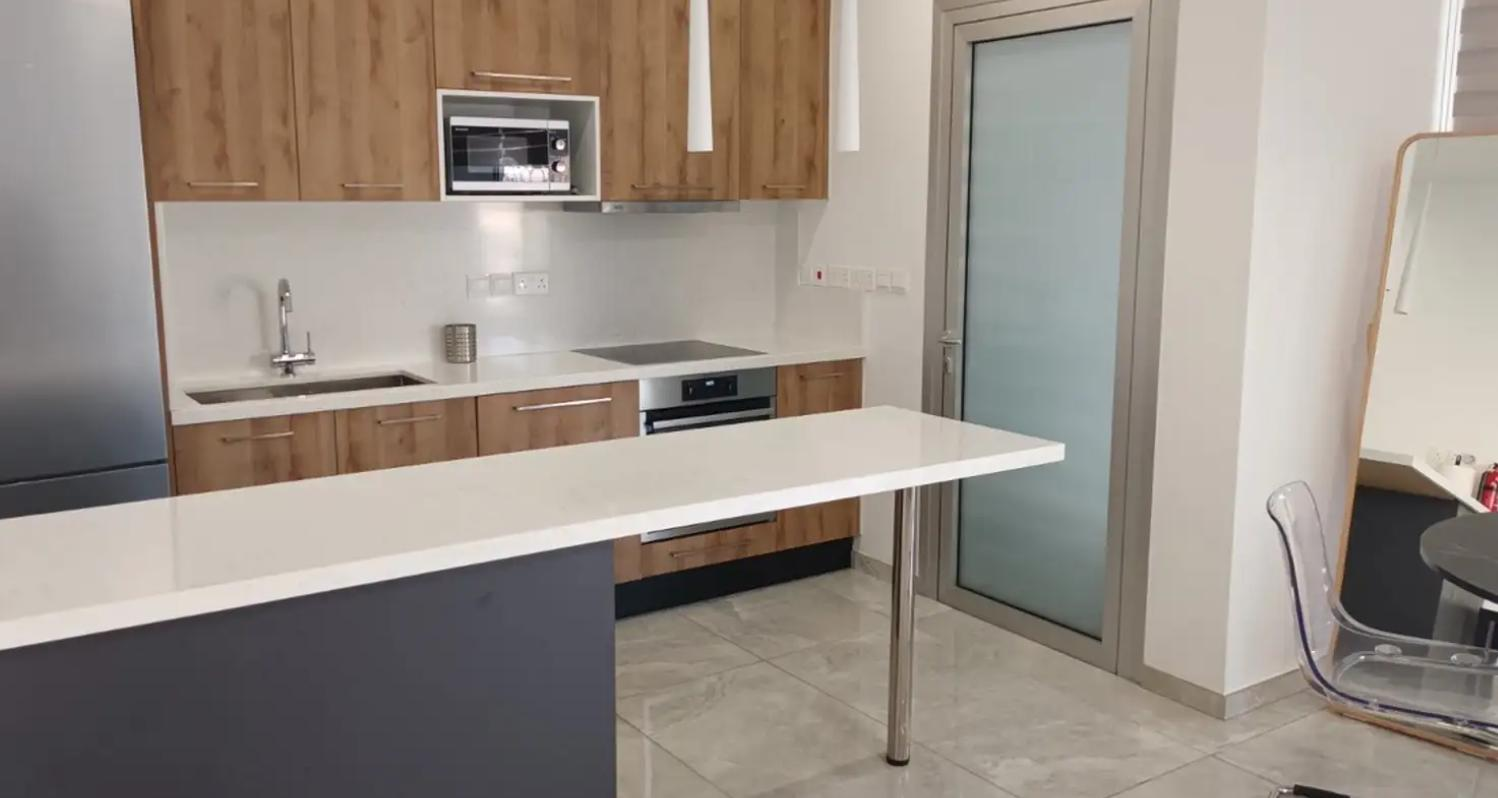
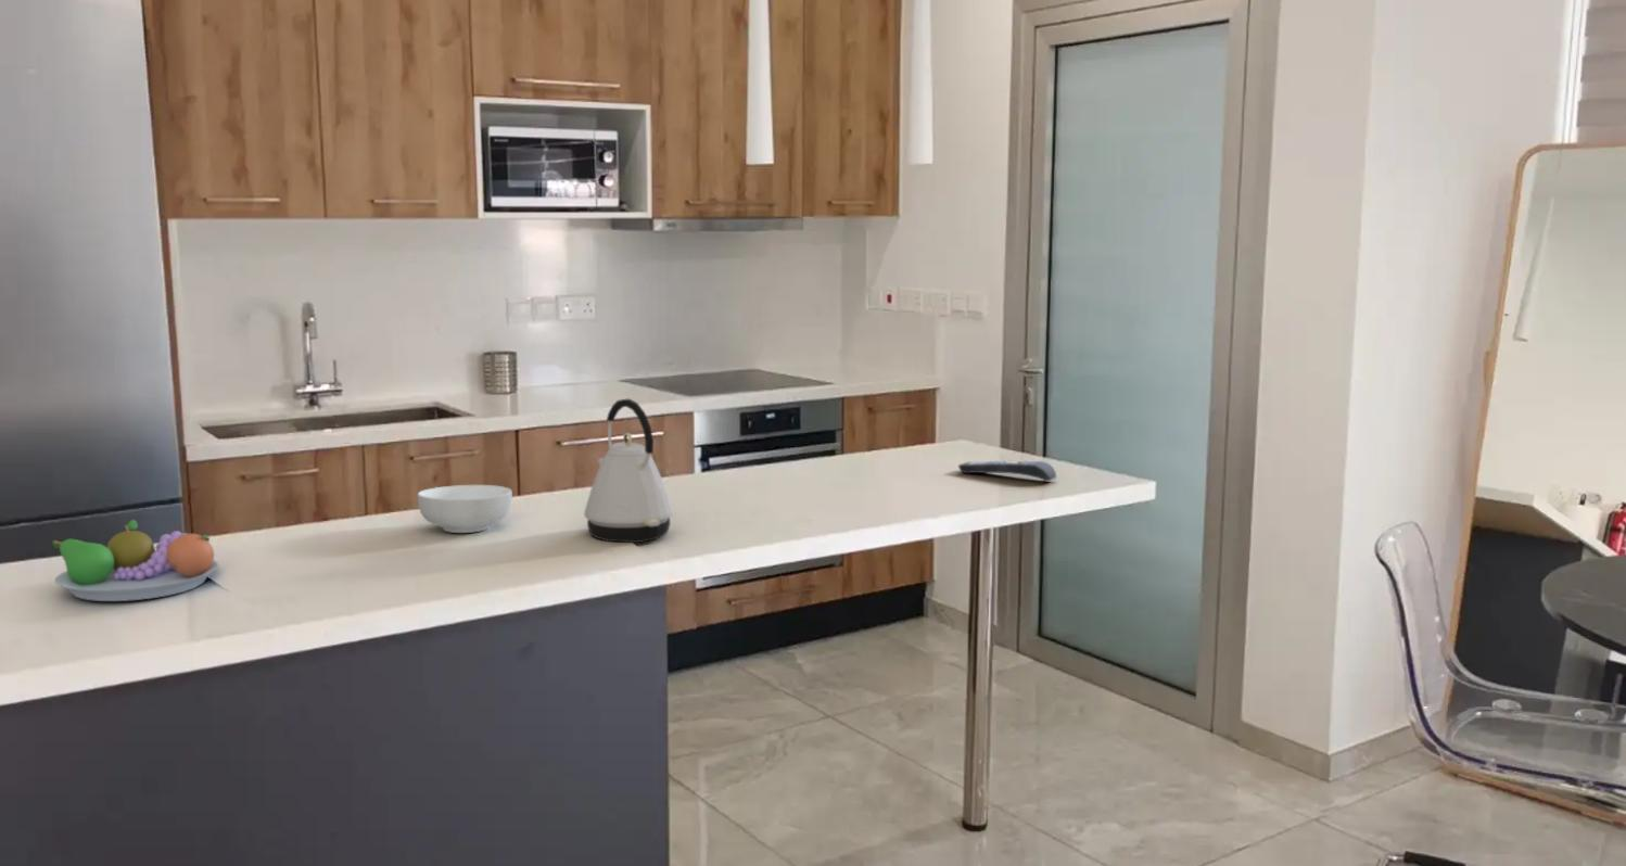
+ cereal bowl [417,484,513,534]
+ kettle [583,397,674,544]
+ fruit bowl [52,519,220,602]
+ remote control [957,460,1057,482]
